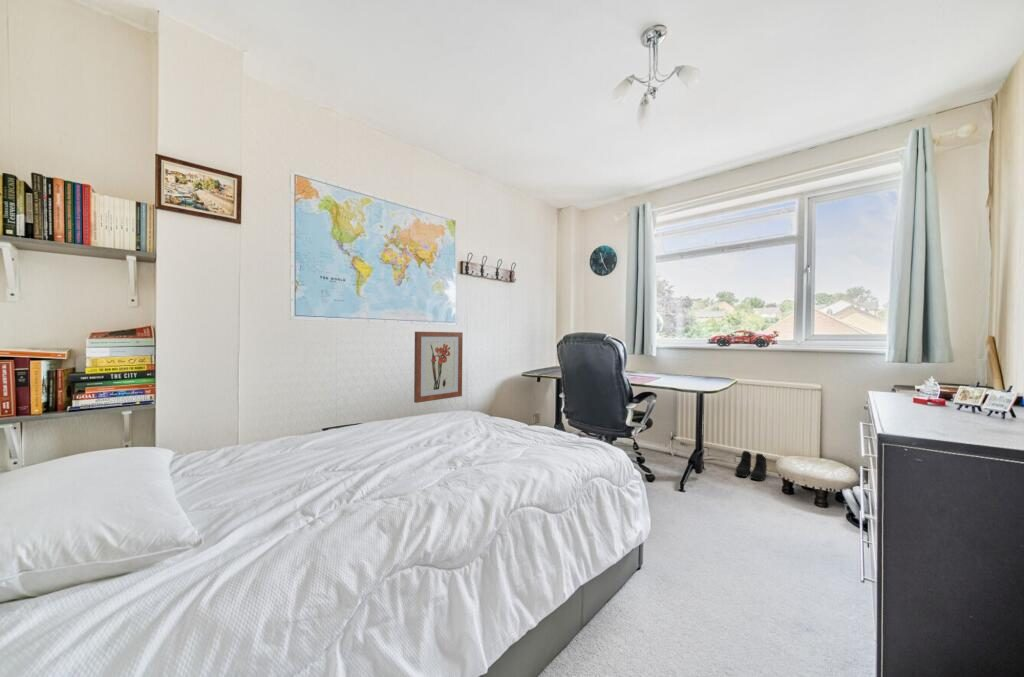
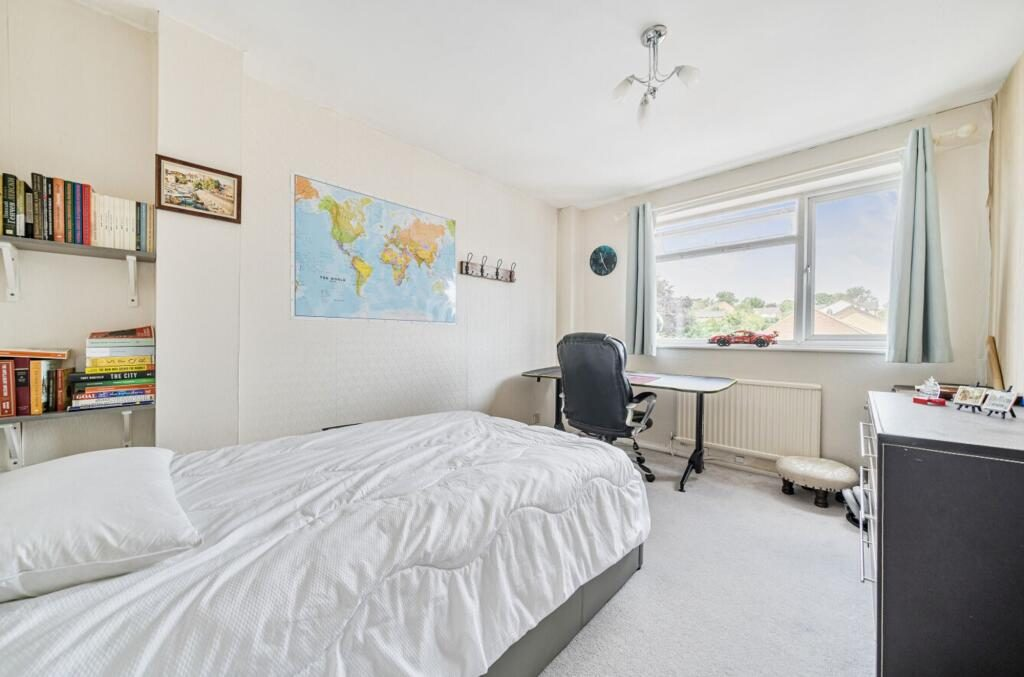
- wall art [413,331,464,404]
- boots [735,450,768,482]
